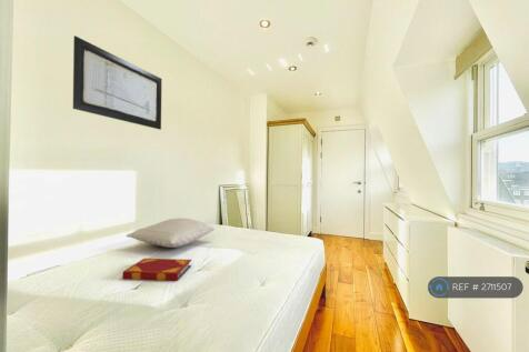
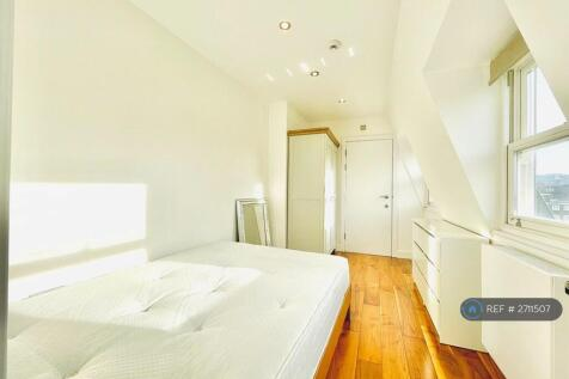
- wall art [72,34,162,131]
- hardback book [121,258,192,282]
- pillow [126,218,216,249]
